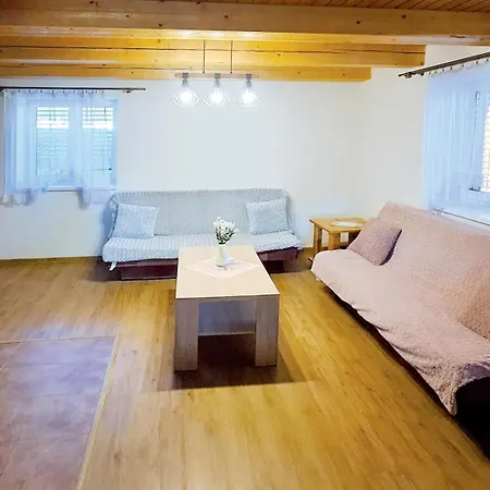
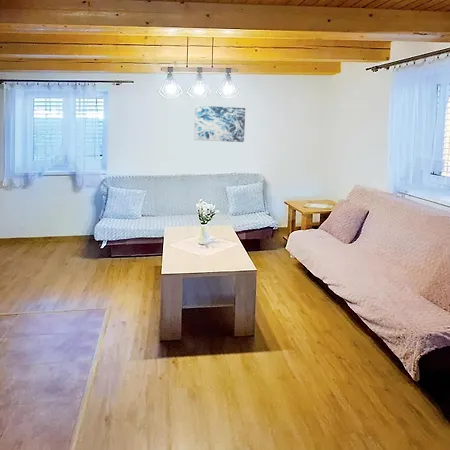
+ wall art [193,105,246,143]
